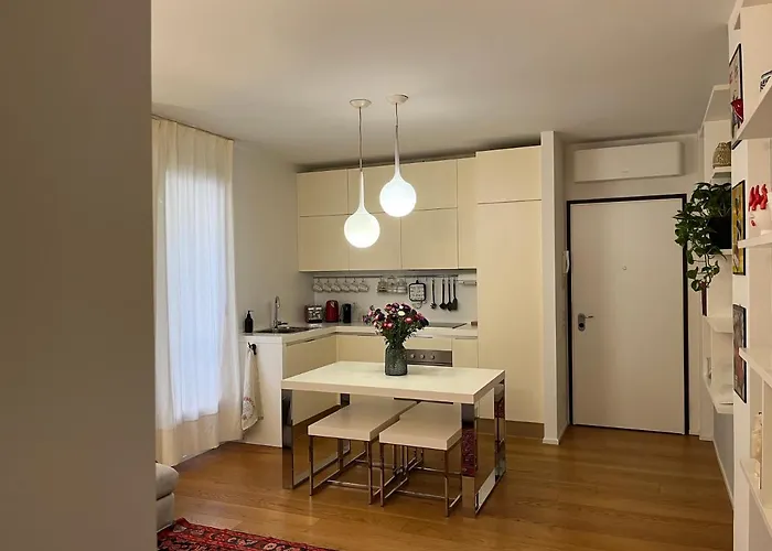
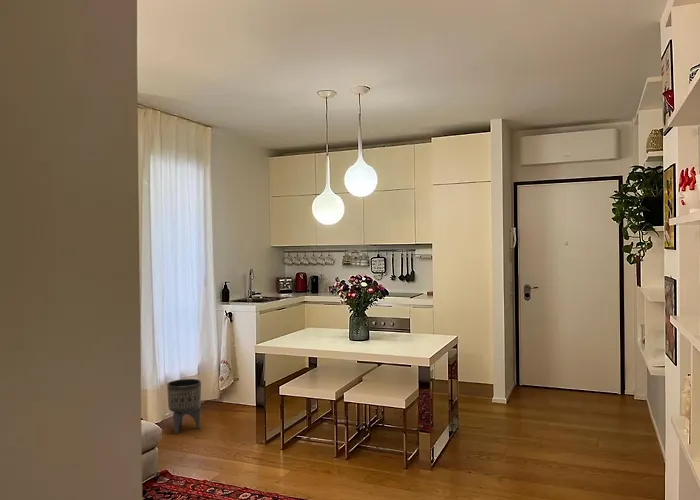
+ planter [166,378,202,435]
